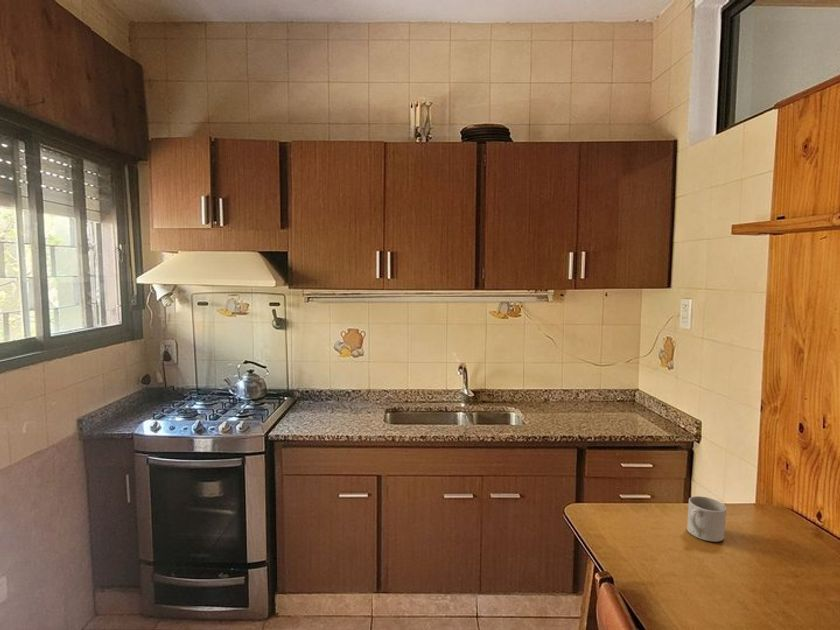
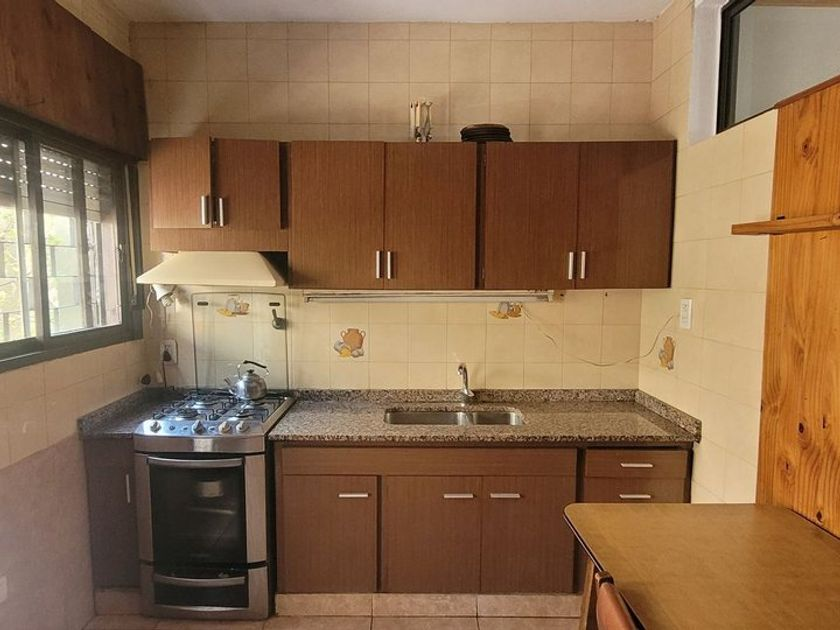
- mug [686,495,728,543]
